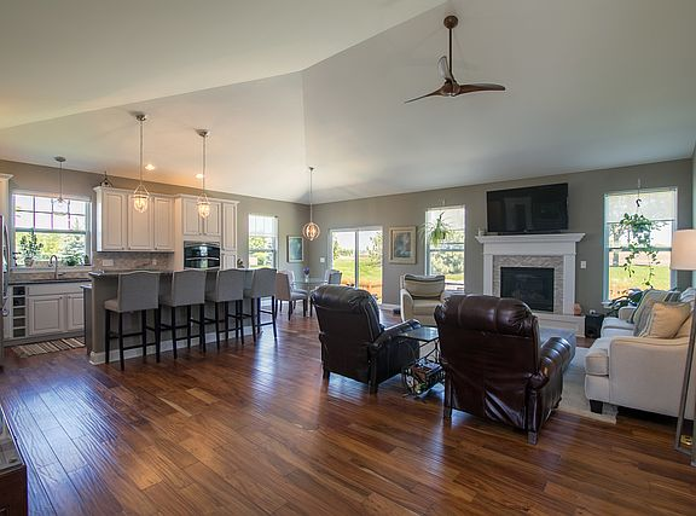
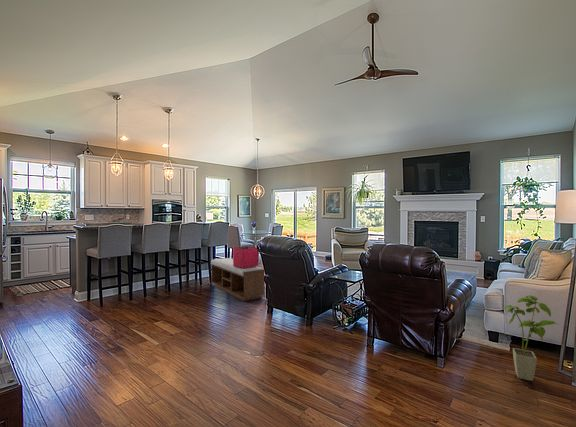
+ bench [210,257,266,302]
+ house plant [503,294,560,382]
+ storage bin [232,245,259,268]
